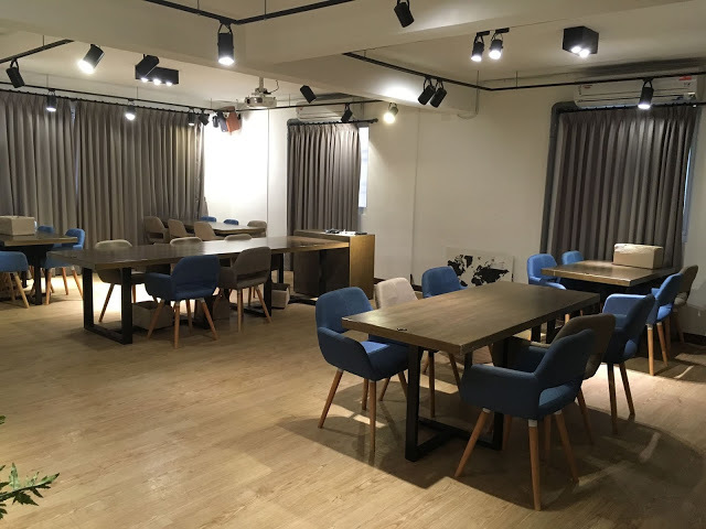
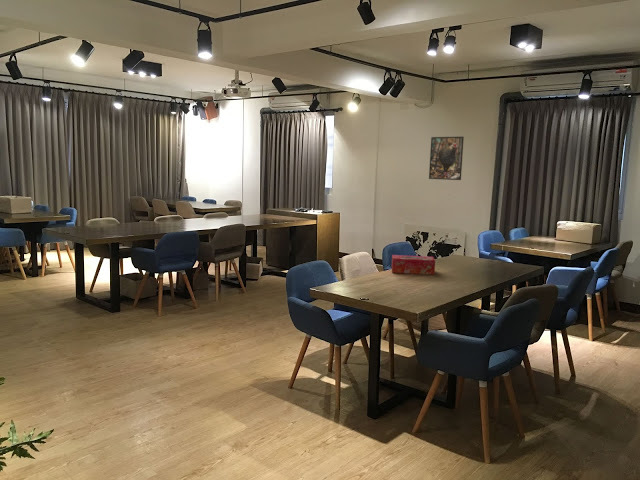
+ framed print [428,136,465,181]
+ tissue box [391,254,436,276]
